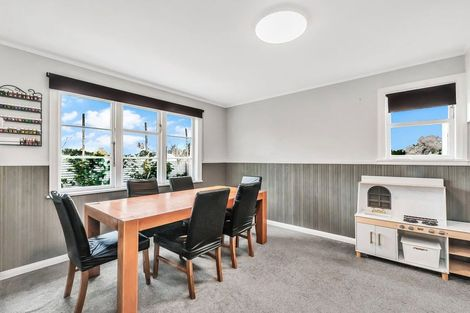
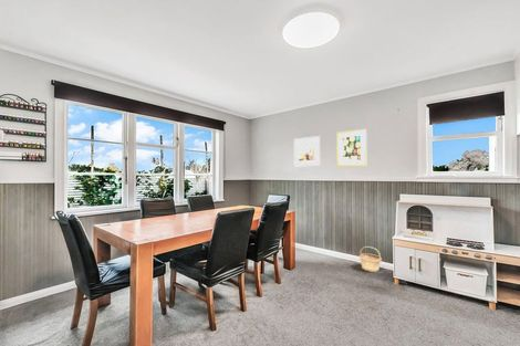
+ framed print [293,135,321,168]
+ wall art [335,128,367,168]
+ basket [358,245,383,273]
